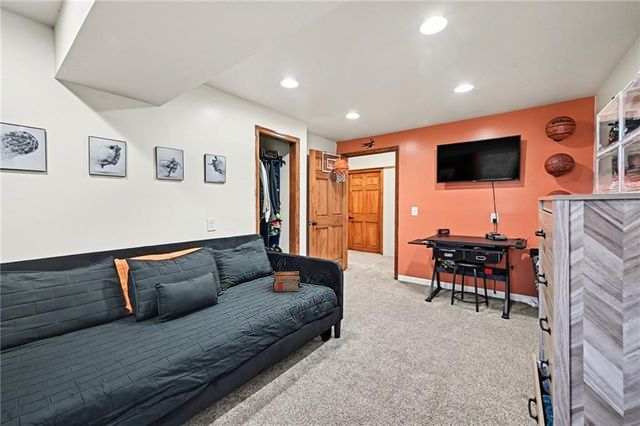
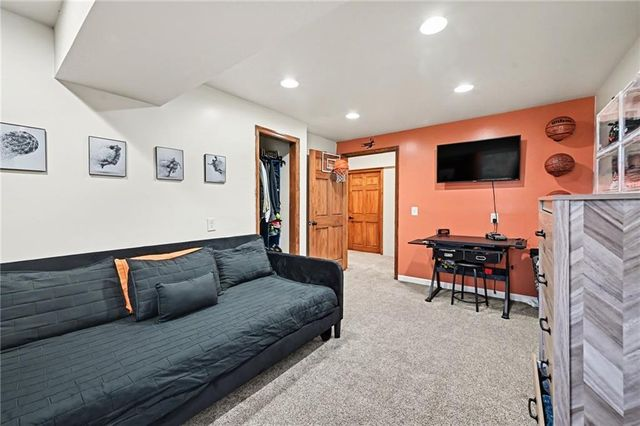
- bible [271,270,304,292]
